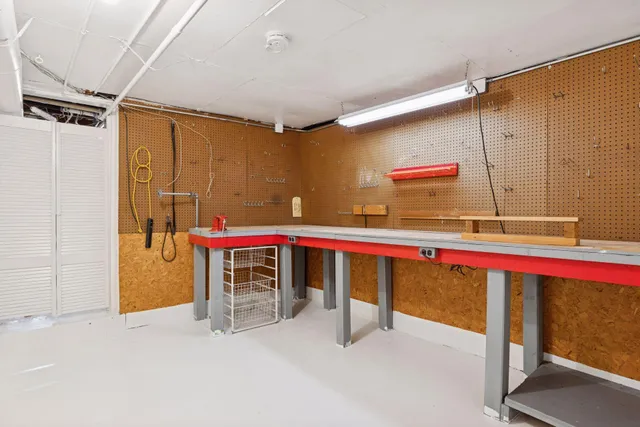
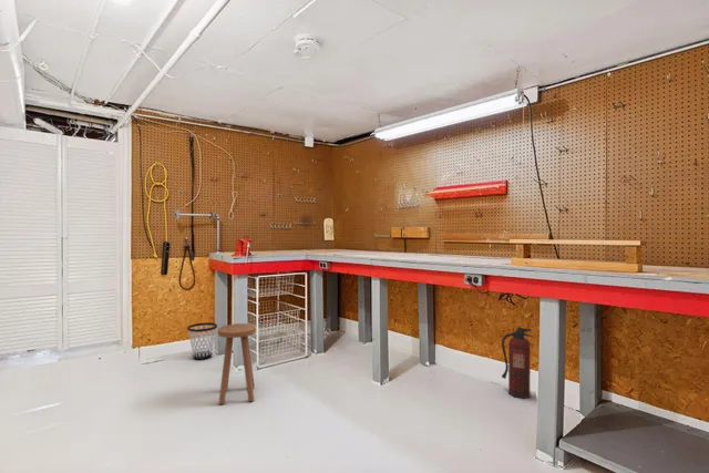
+ fire extinguisher [501,326,534,400]
+ stool [216,322,257,405]
+ wastebasket [186,321,218,361]
